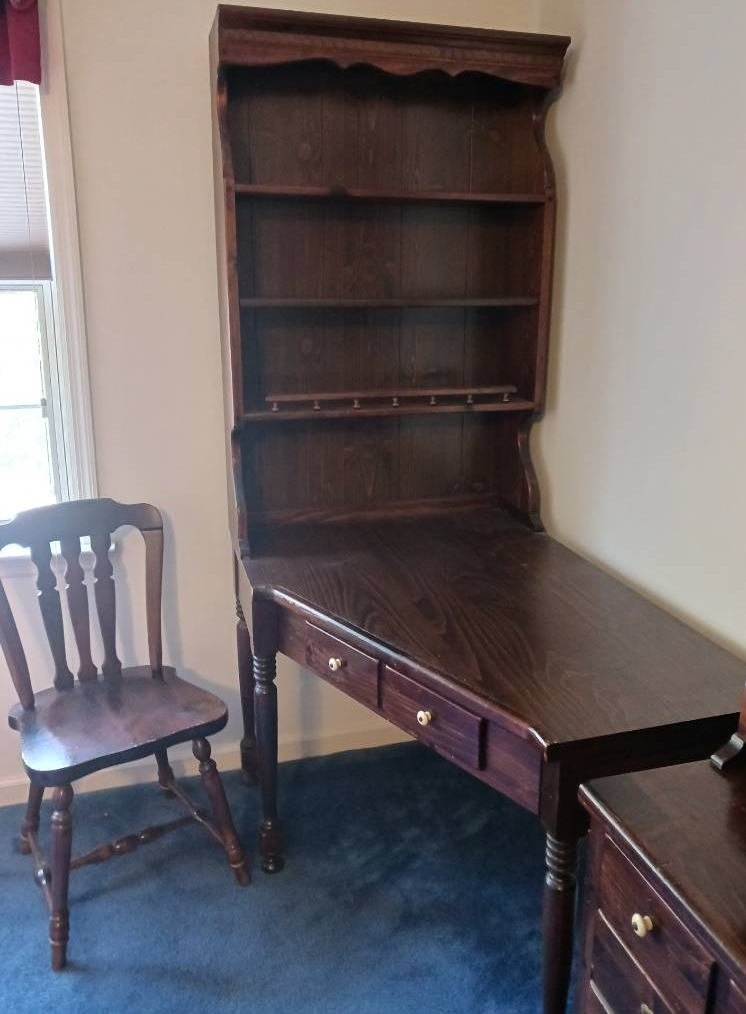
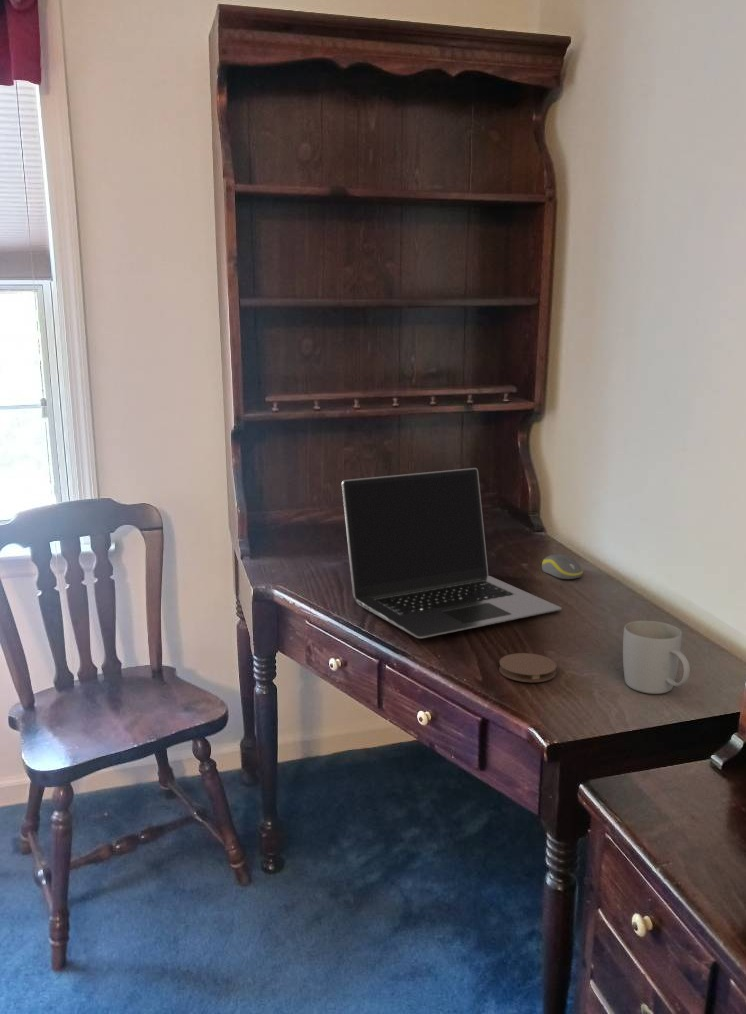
+ mug [622,620,691,695]
+ coaster [498,652,558,683]
+ computer mouse [541,553,584,580]
+ laptop [341,467,563,639]
